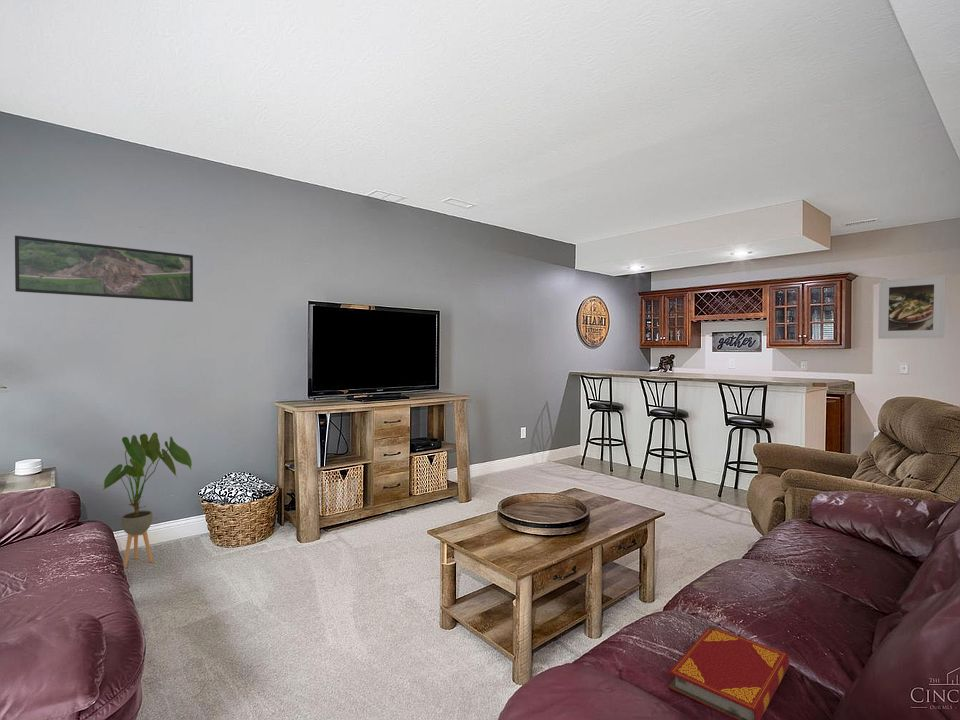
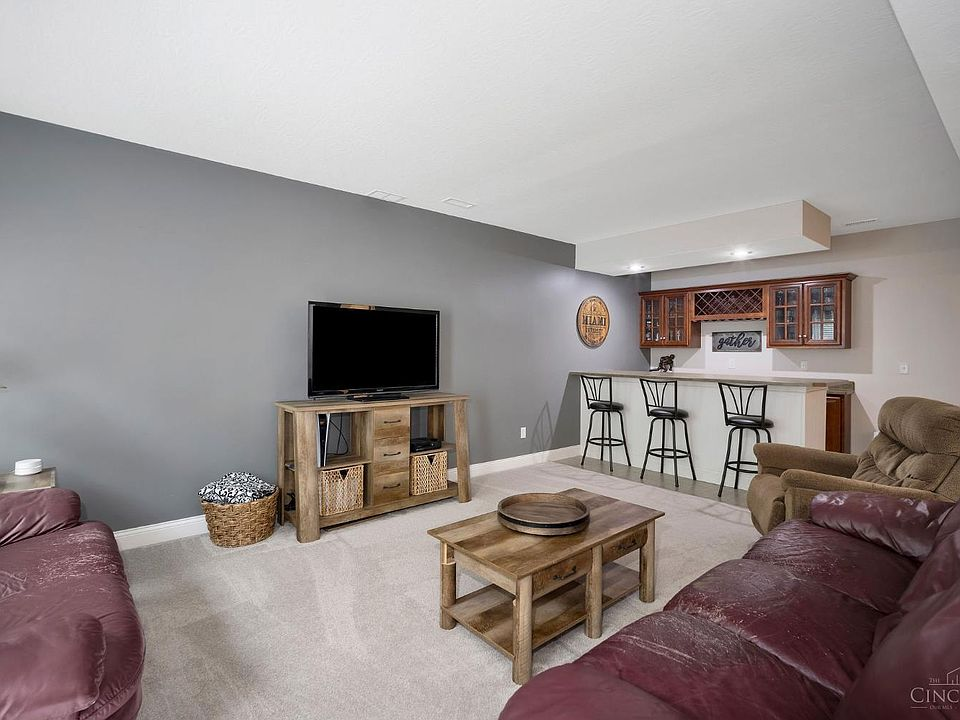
- hardback book [667,625,790,720]
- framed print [877,274,947,340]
- house plant [102,431,193,569]
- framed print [14,235,194,303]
